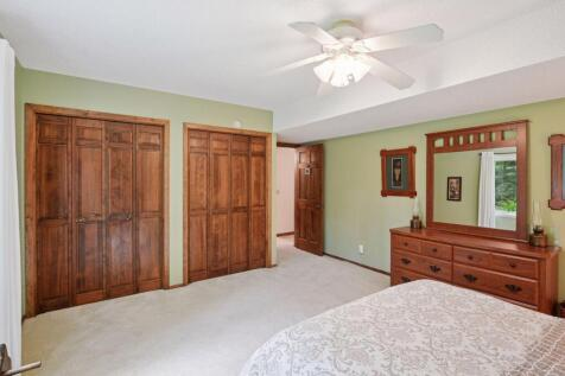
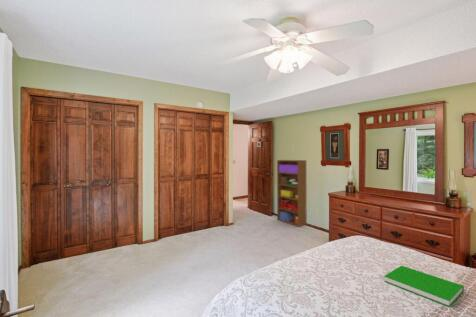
+ bookshelf [276,159,308,228]
+ book [383,265,465,308]
